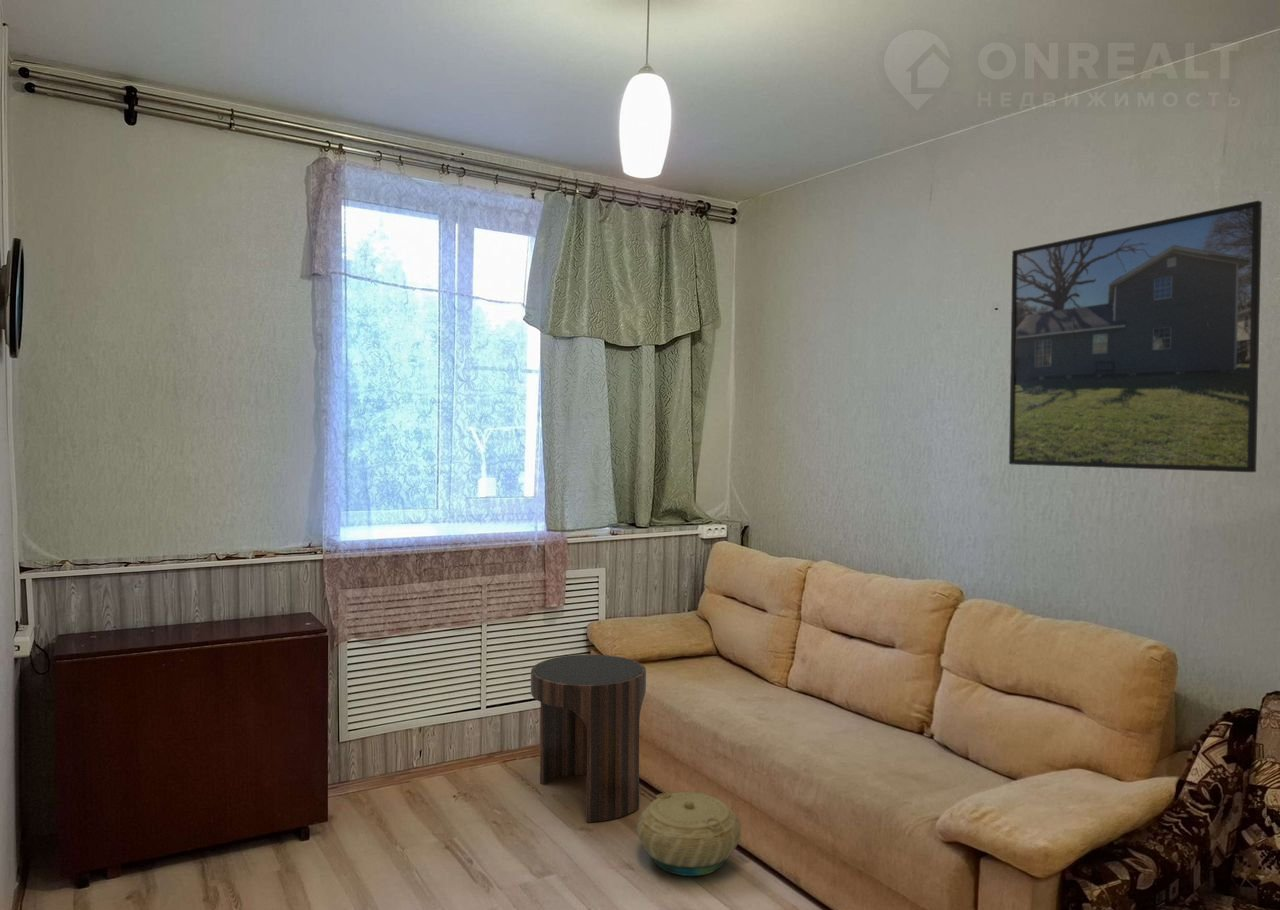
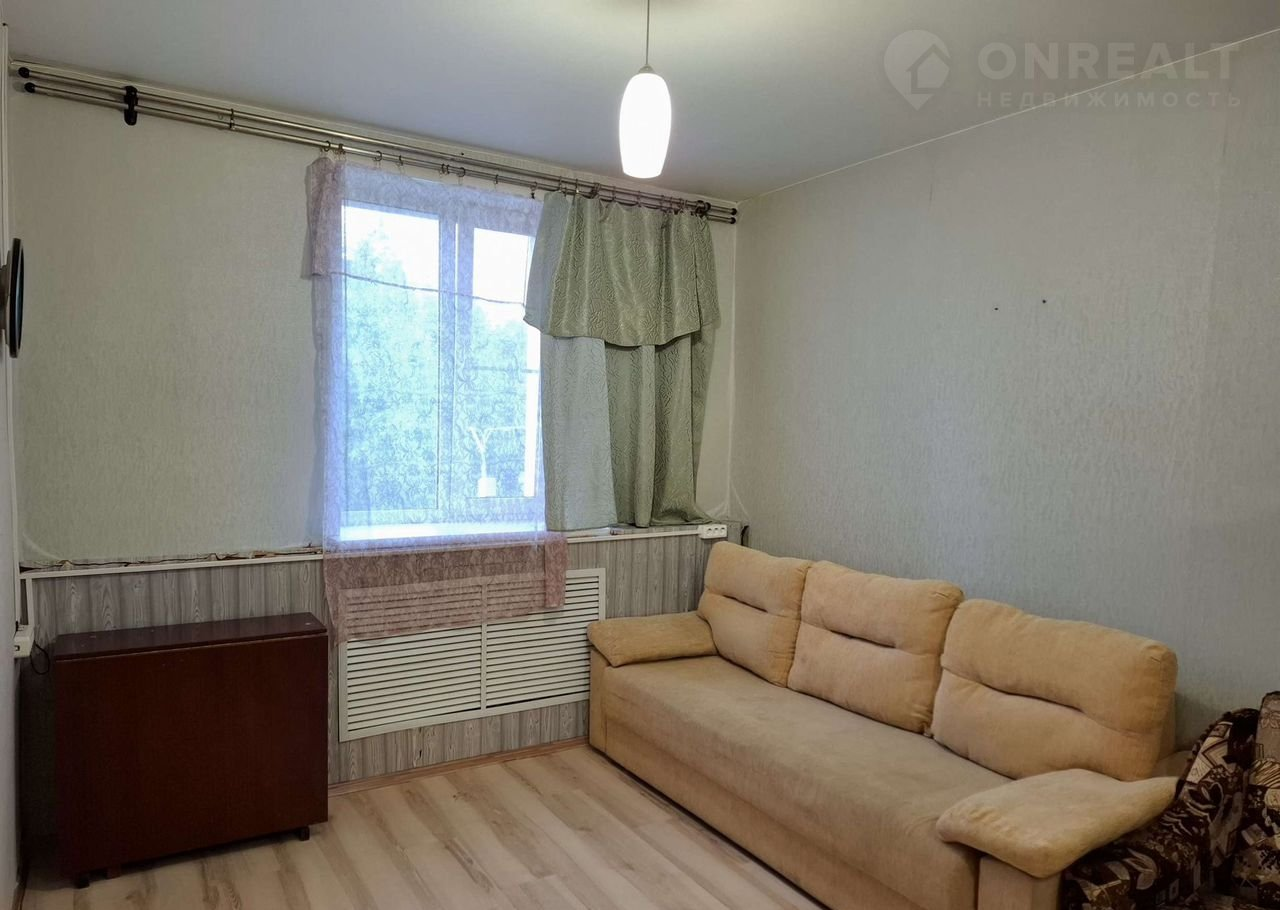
- side table [530,654,647,823]
- basket [636,791,742,877]
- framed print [1008,200,1263,473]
